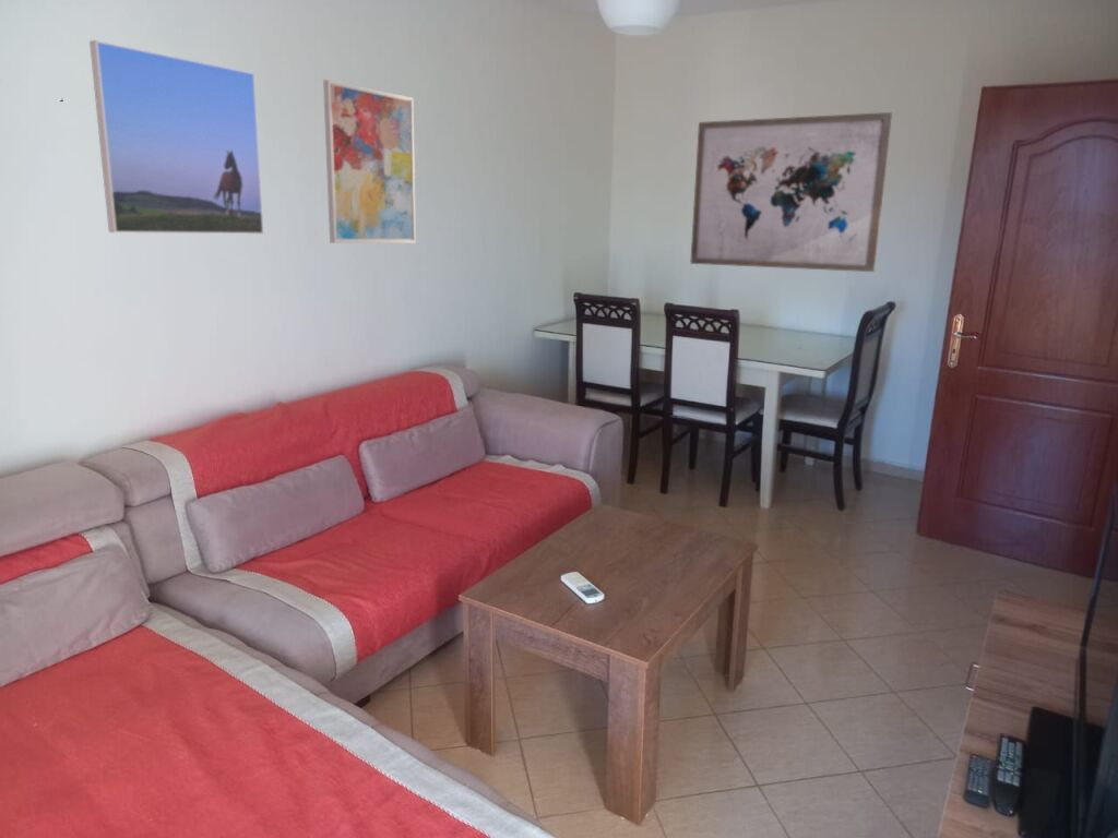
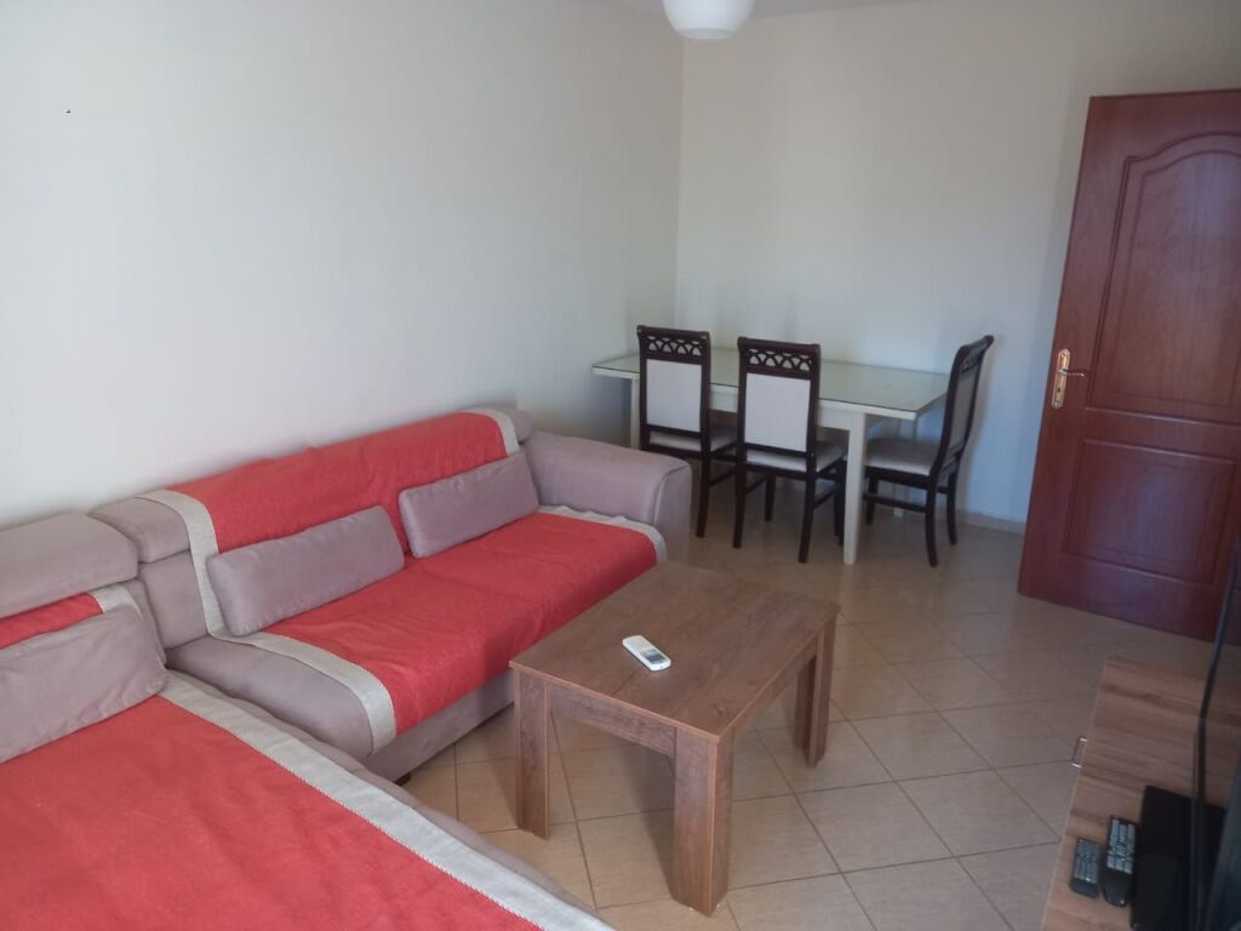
- wall art [322,79,417,244]
- wall art [689,111,893,273]
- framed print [88,39,265,236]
